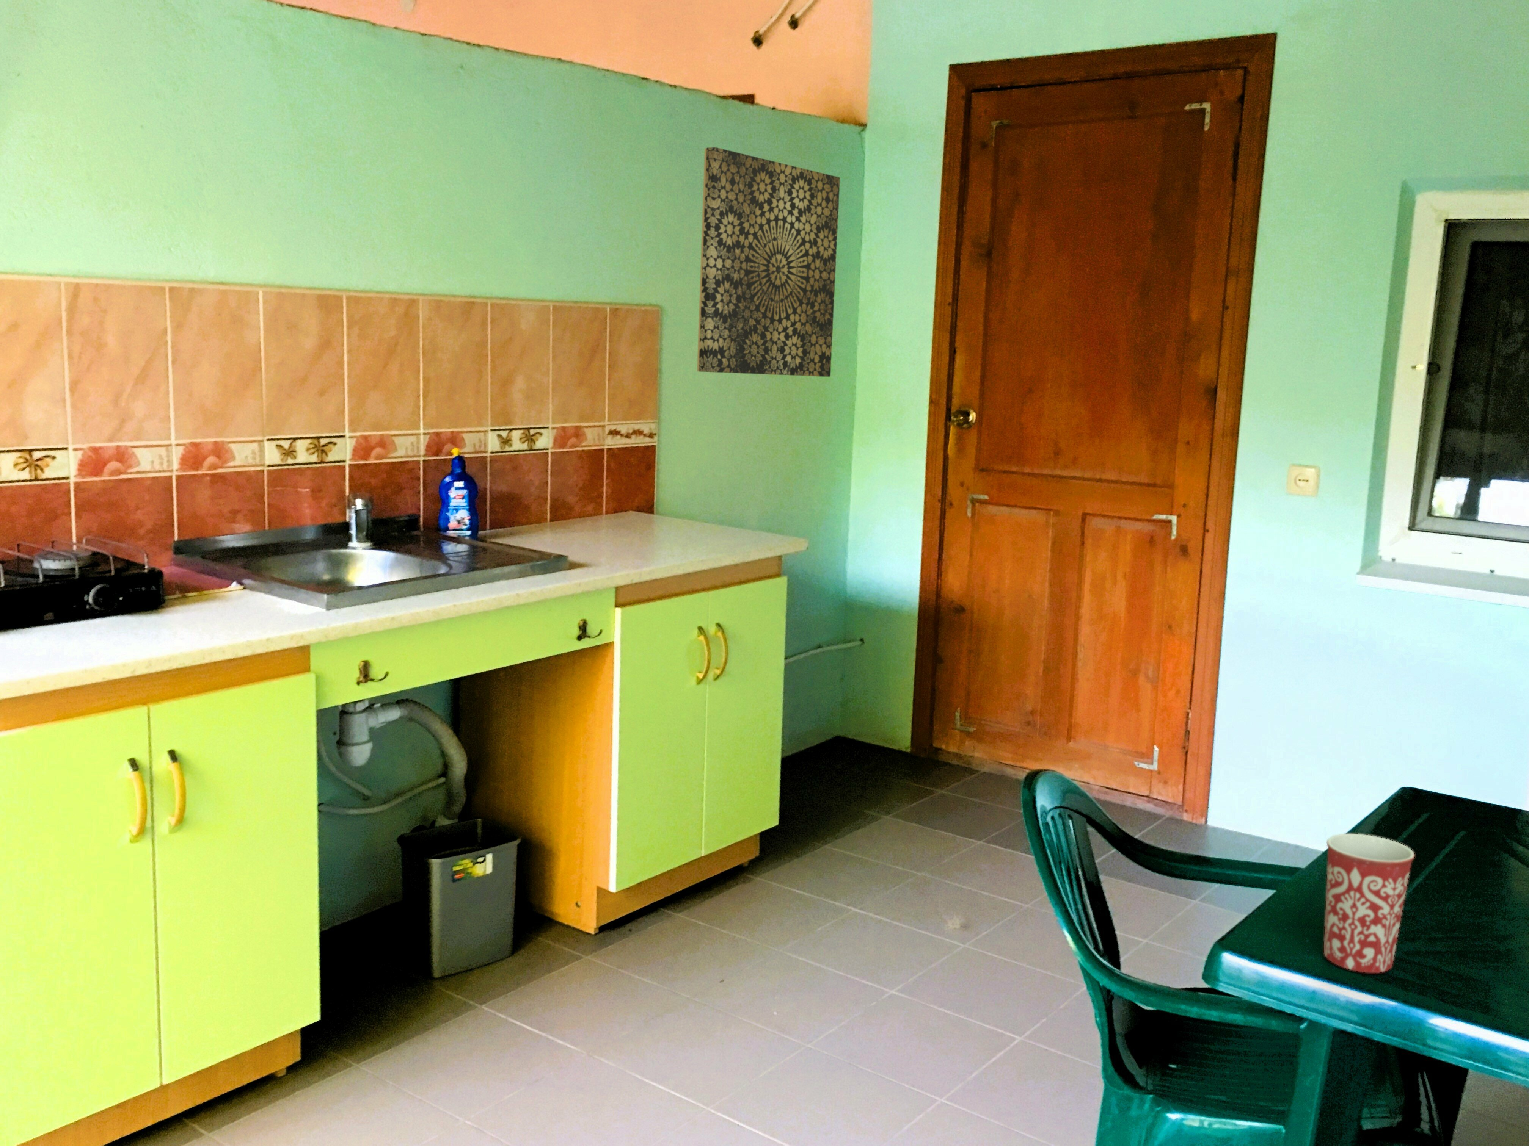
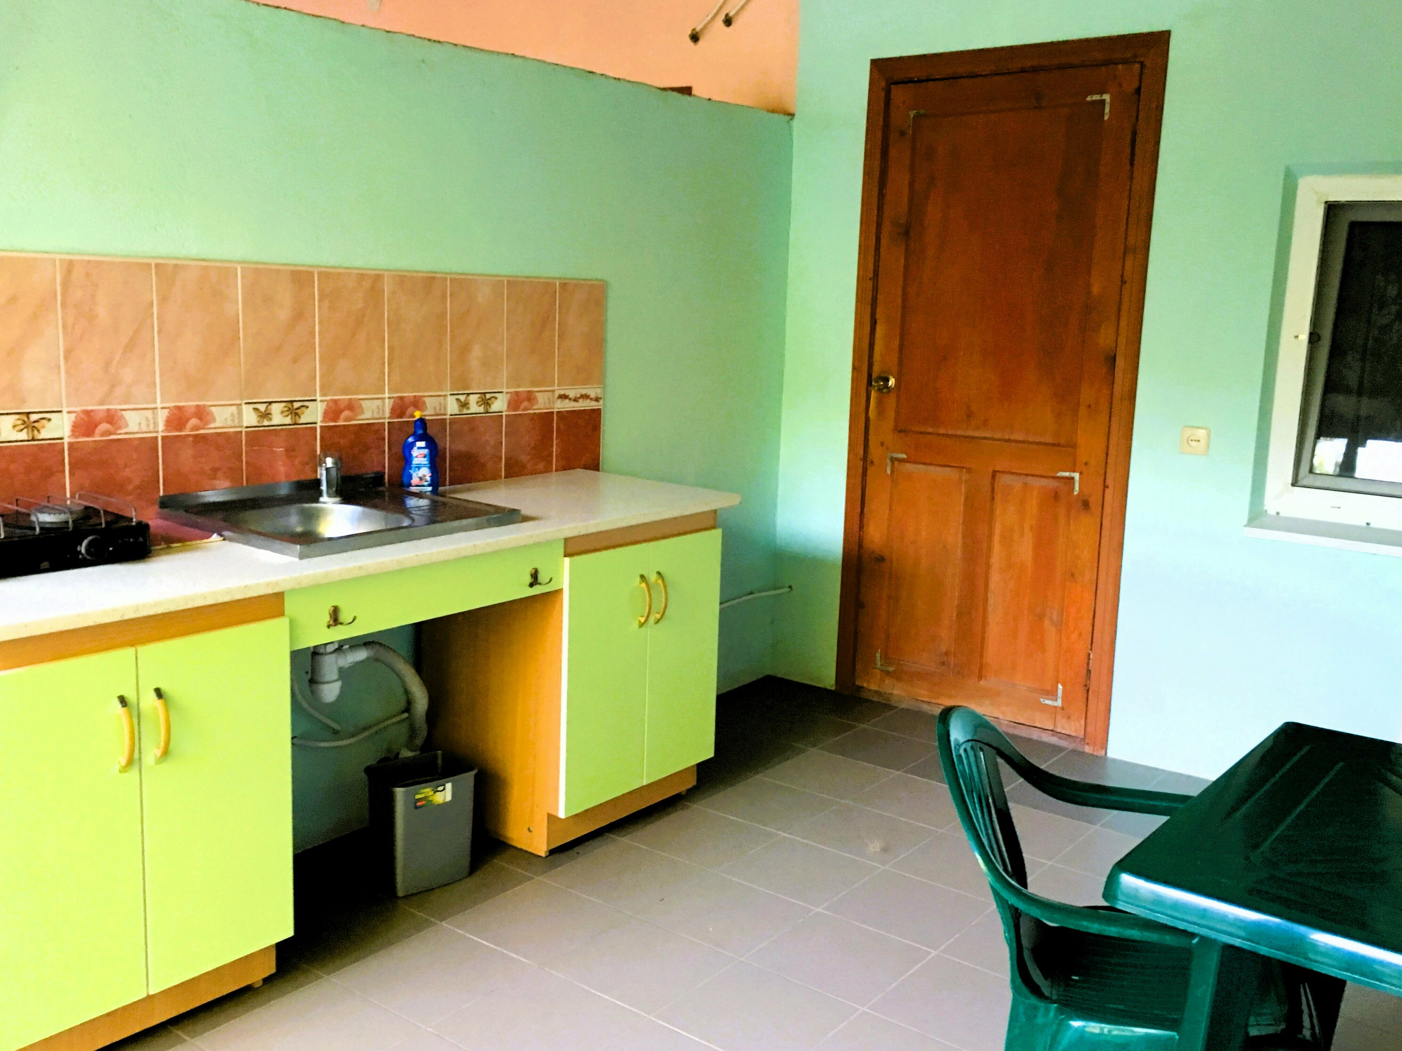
- mug [1323,833,1416,973]
- wall art [697,147,840,377]
